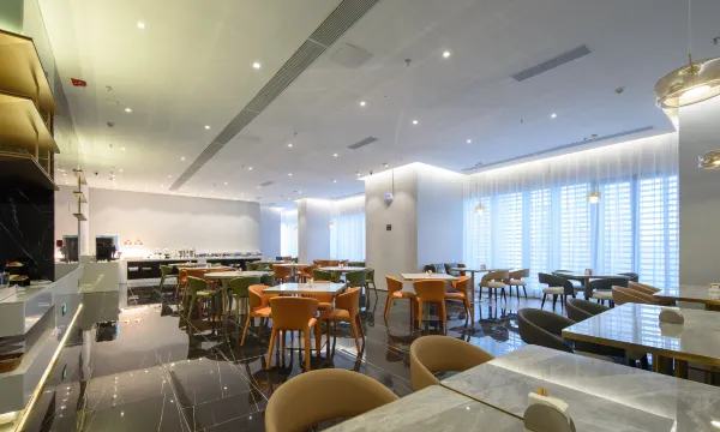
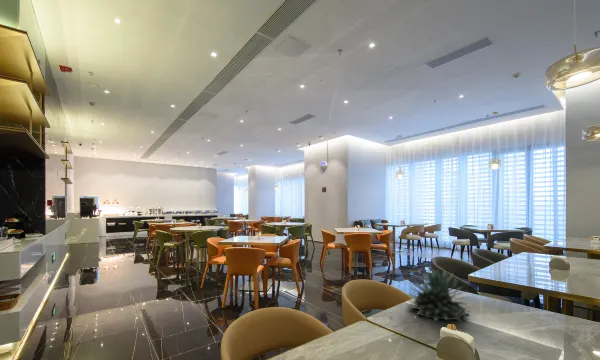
+ succulent plant [406,268,472,323]
